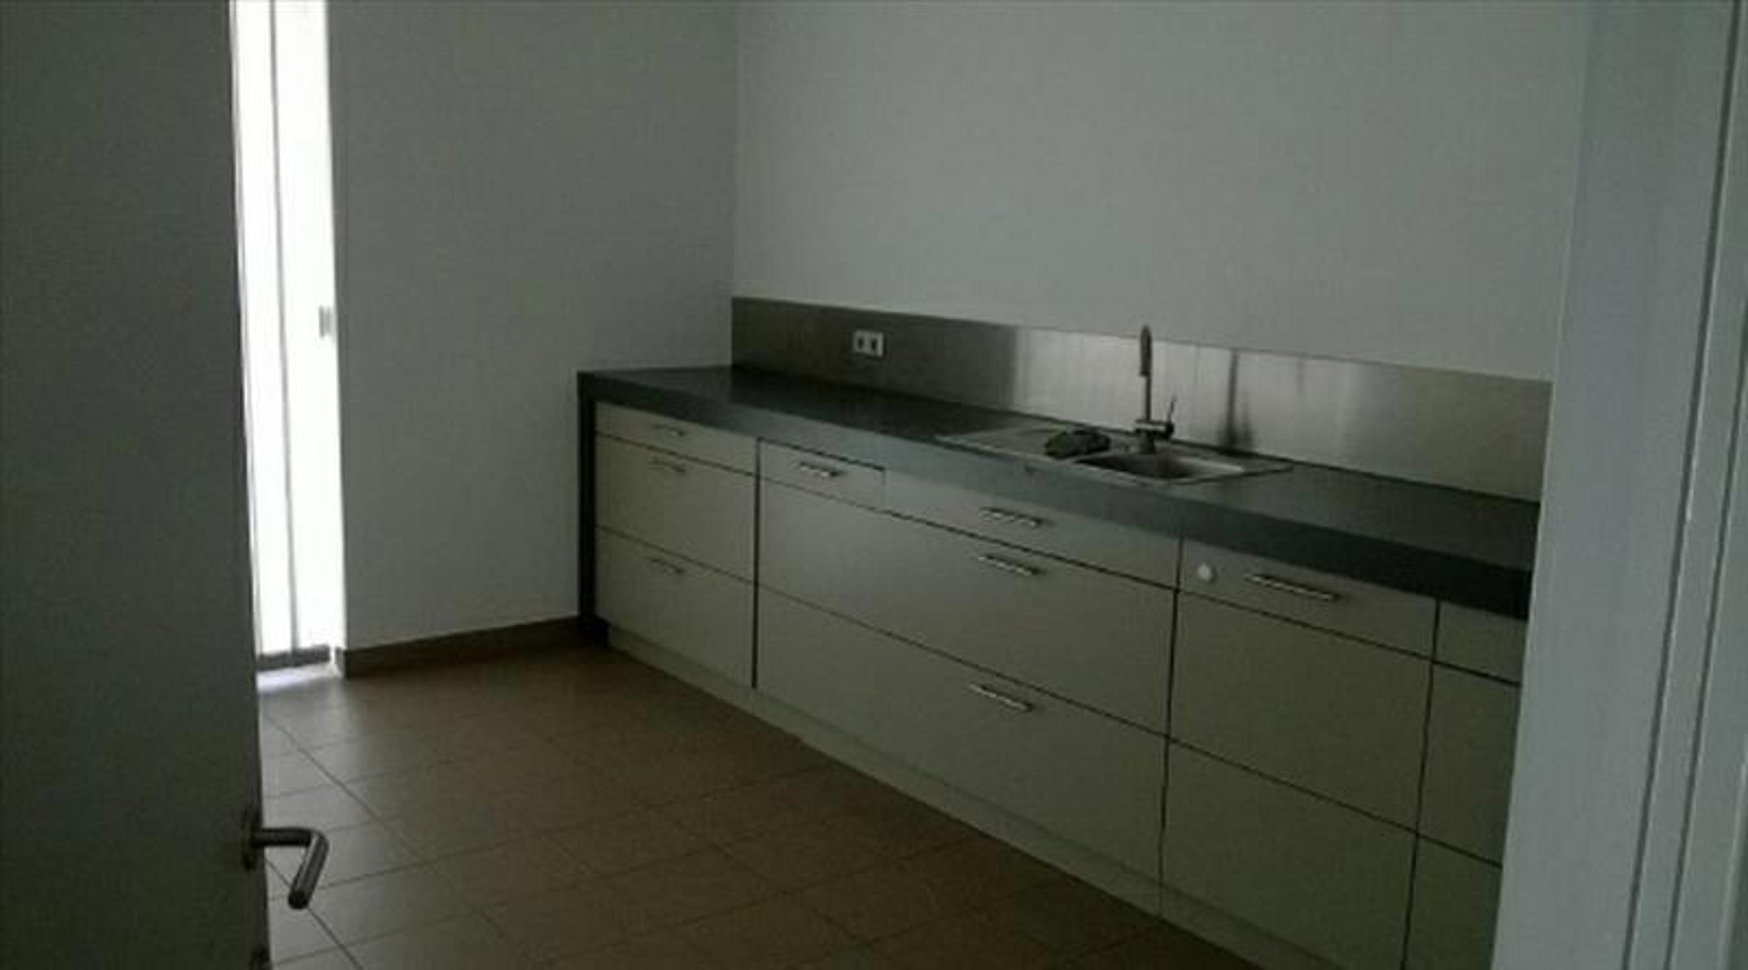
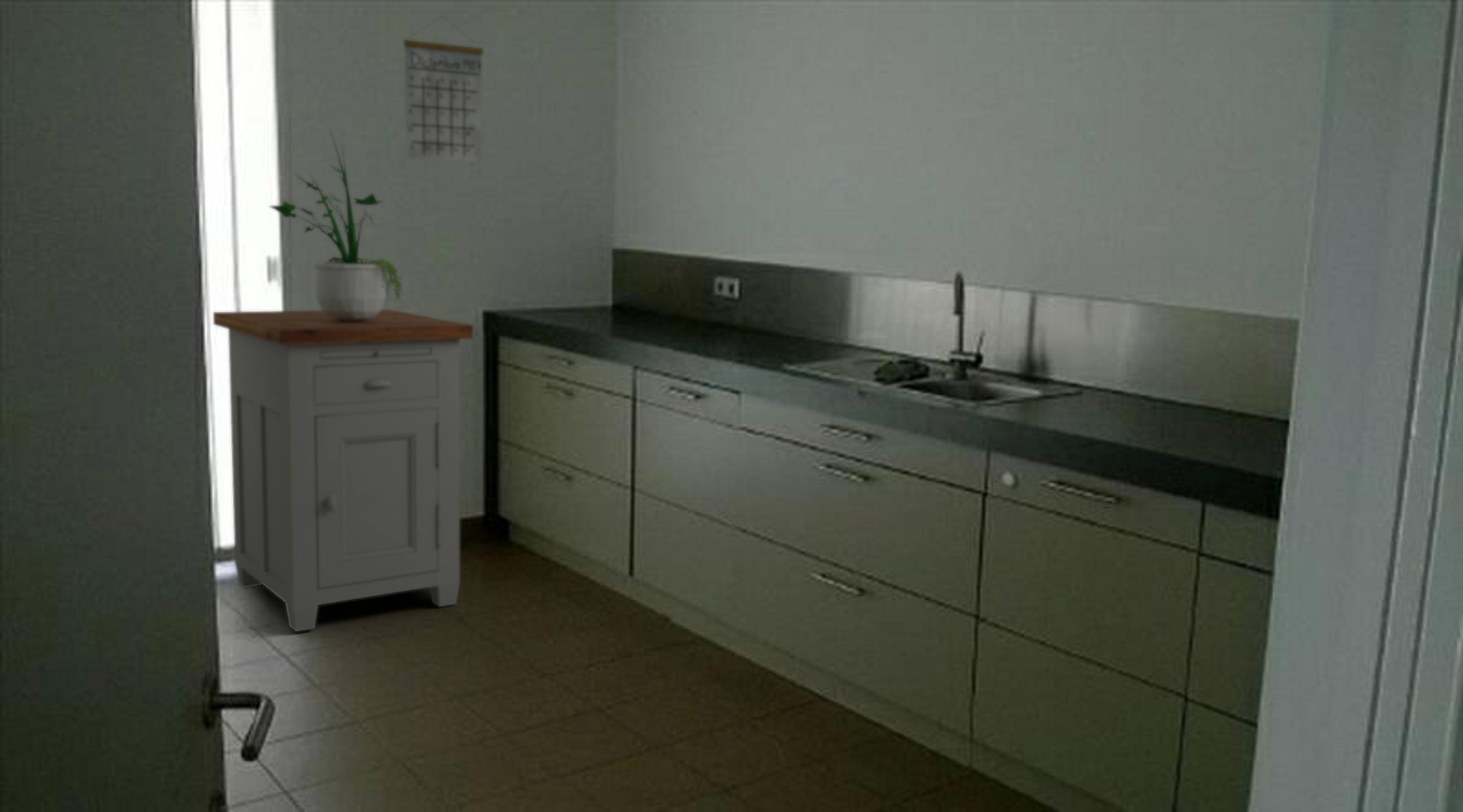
+ calendar [403,16,484,164]
+ potted plant [267,124,404,322]
+ cabinet [213,308,474,632]
